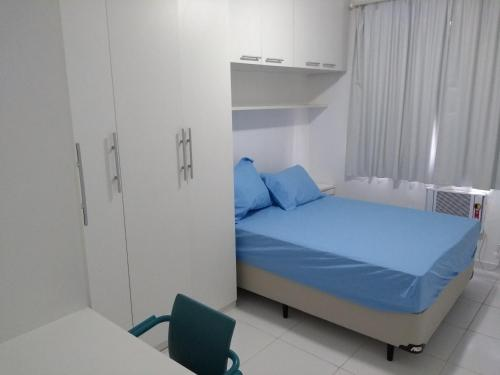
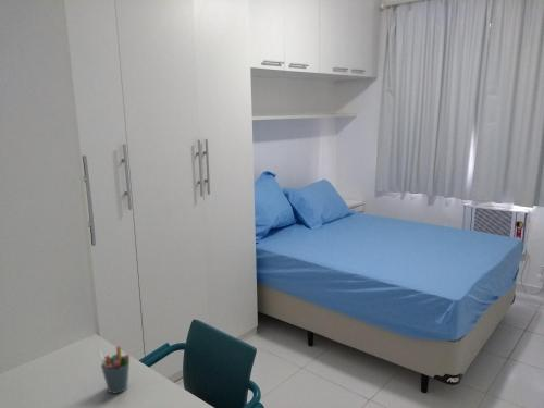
+ pen holder [98,345,132,395]
